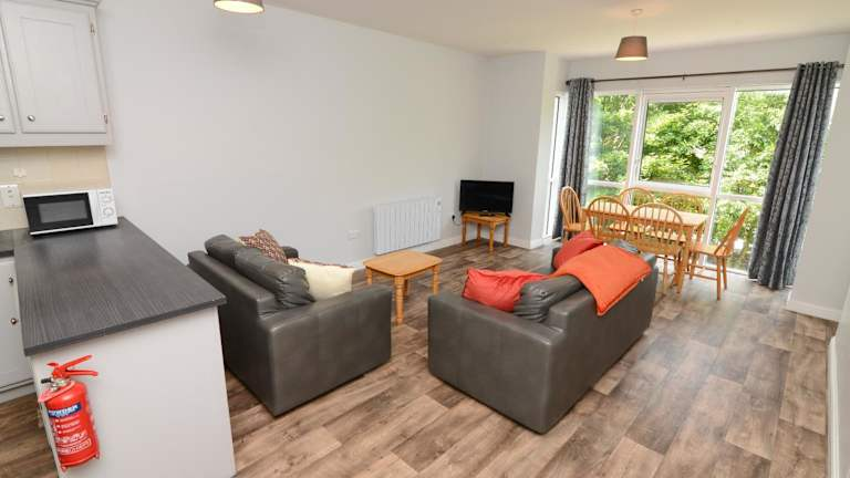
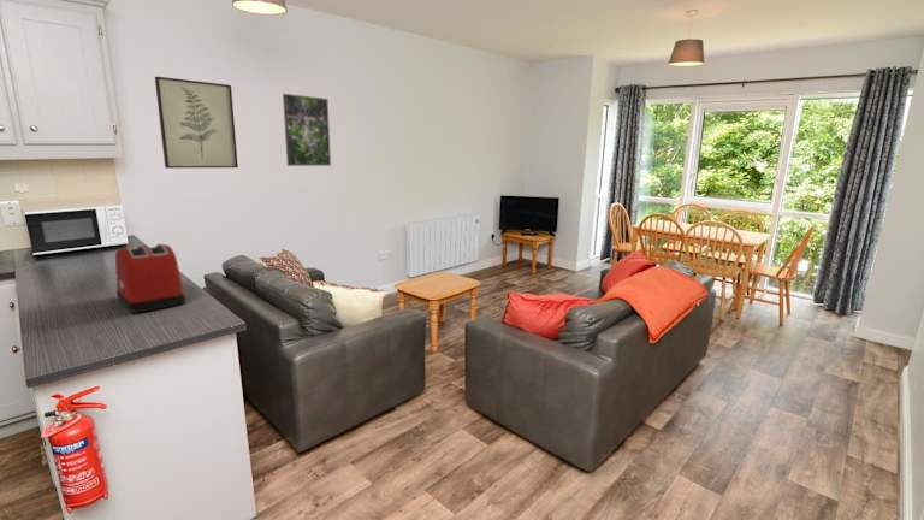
+ toaster [114,243,186,314]
+ wall art [154,76,239,170]
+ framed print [282,93,332,167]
